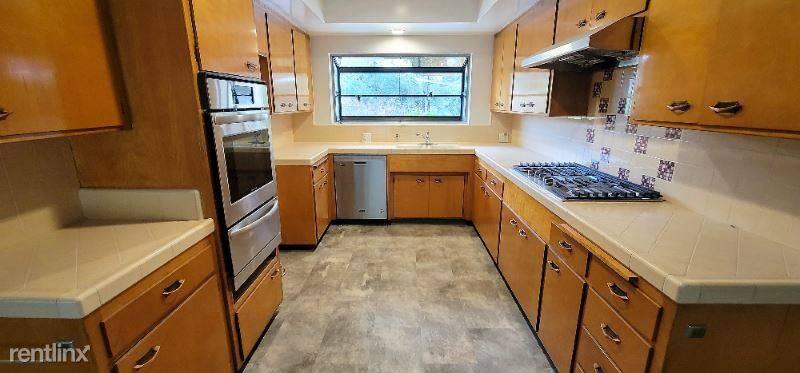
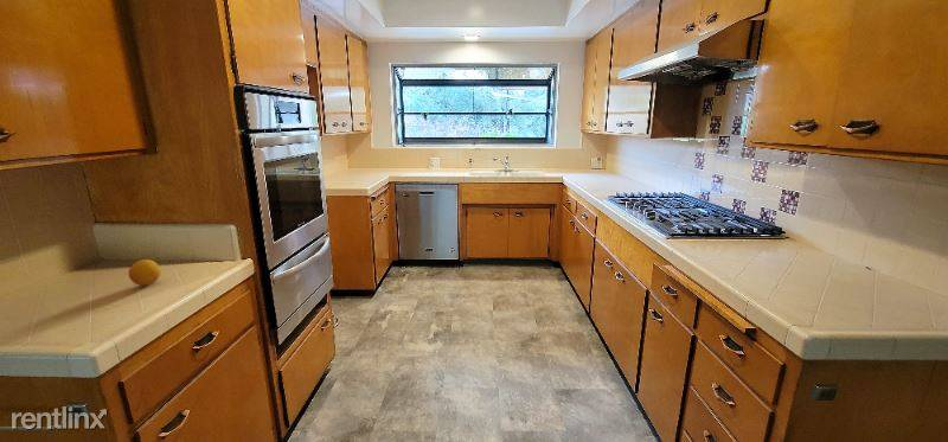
+ fruit [127,258,162,287]
